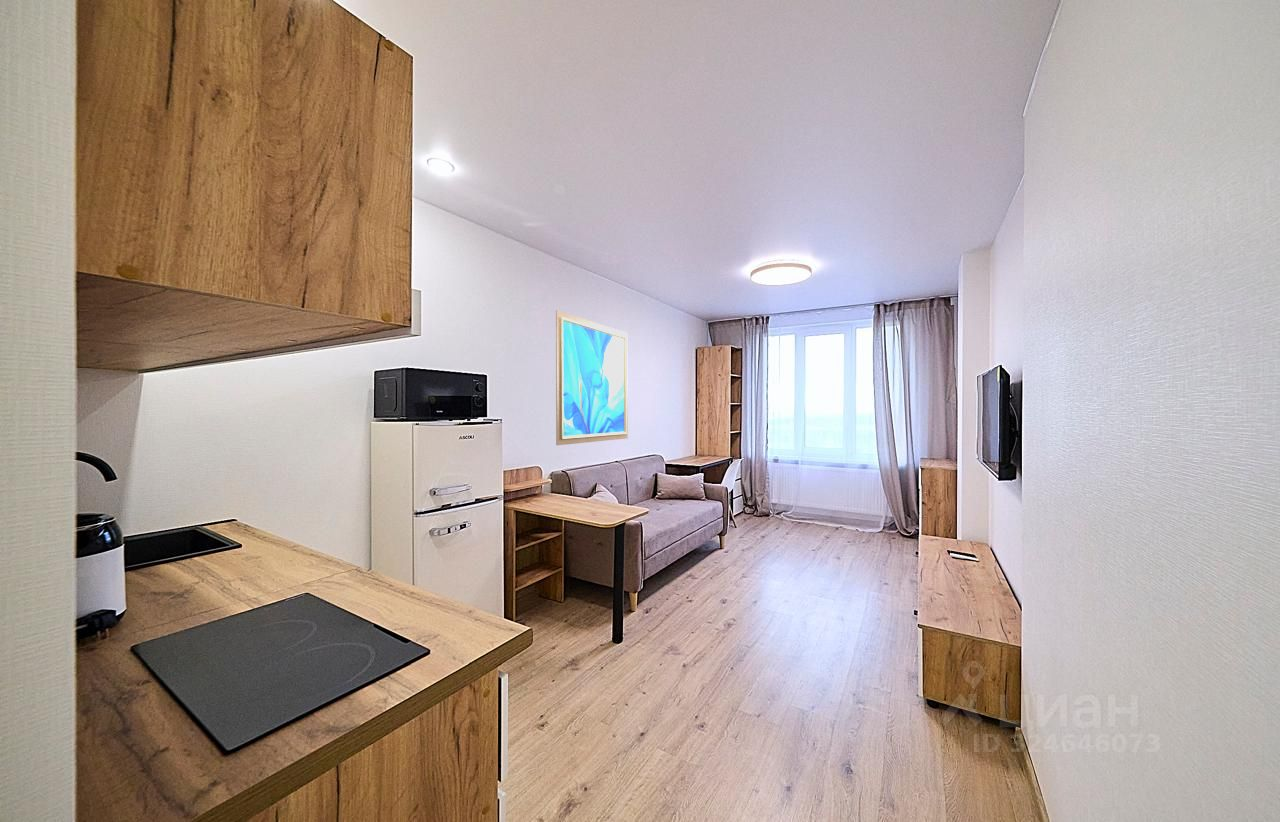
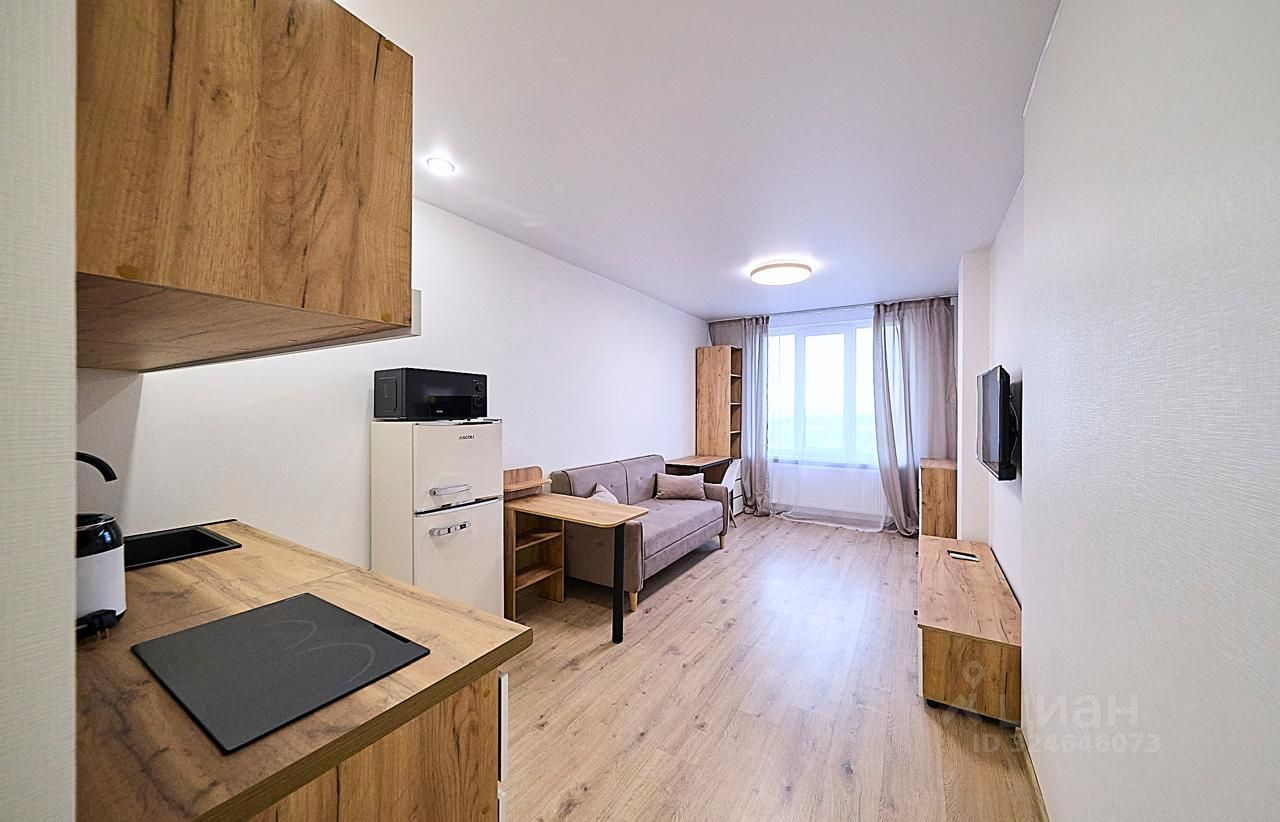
- wall art [555,309,629,446]
